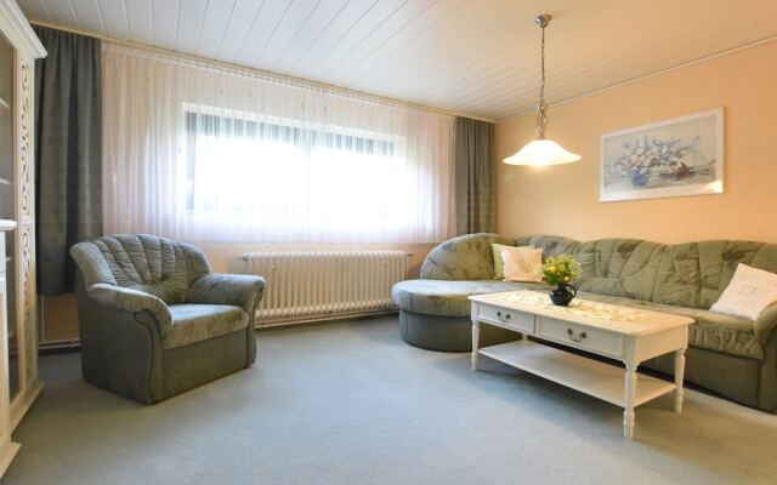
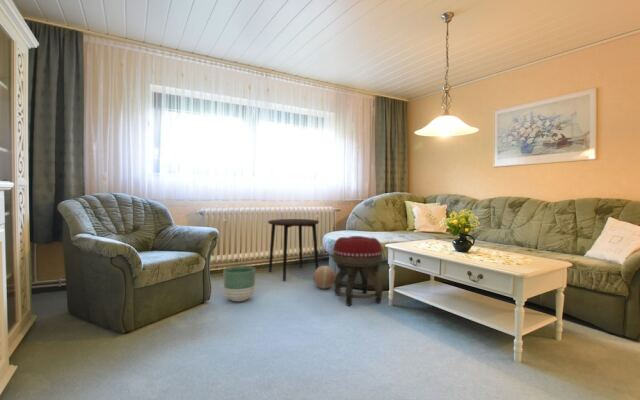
+ planter [223,265,256,302]
+ ball [312,265,336,290]
+ footstool [332,235,384,307]
+ side table [267,218,320,282]
